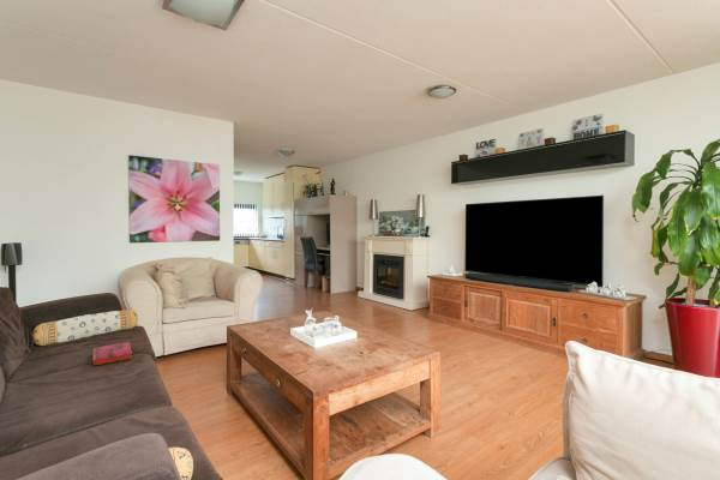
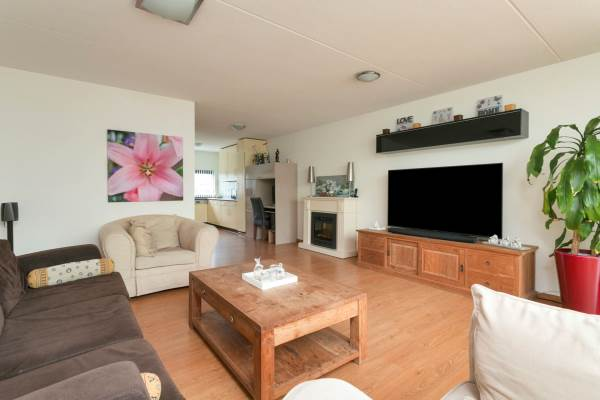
- hardback book [91,341,133,367]
